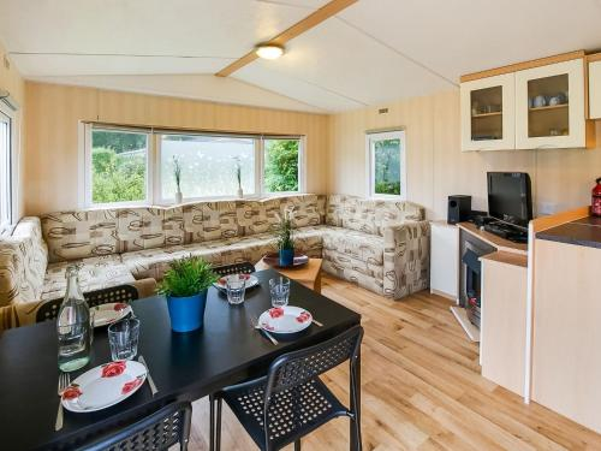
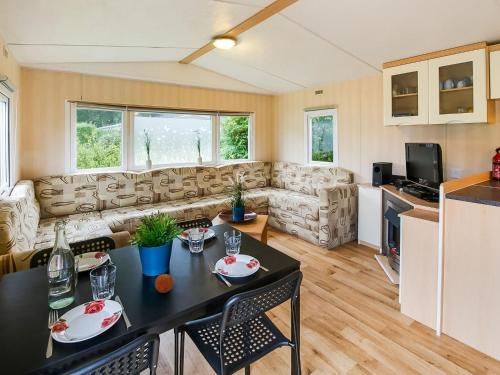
+ fruit [154,272,174,294]
